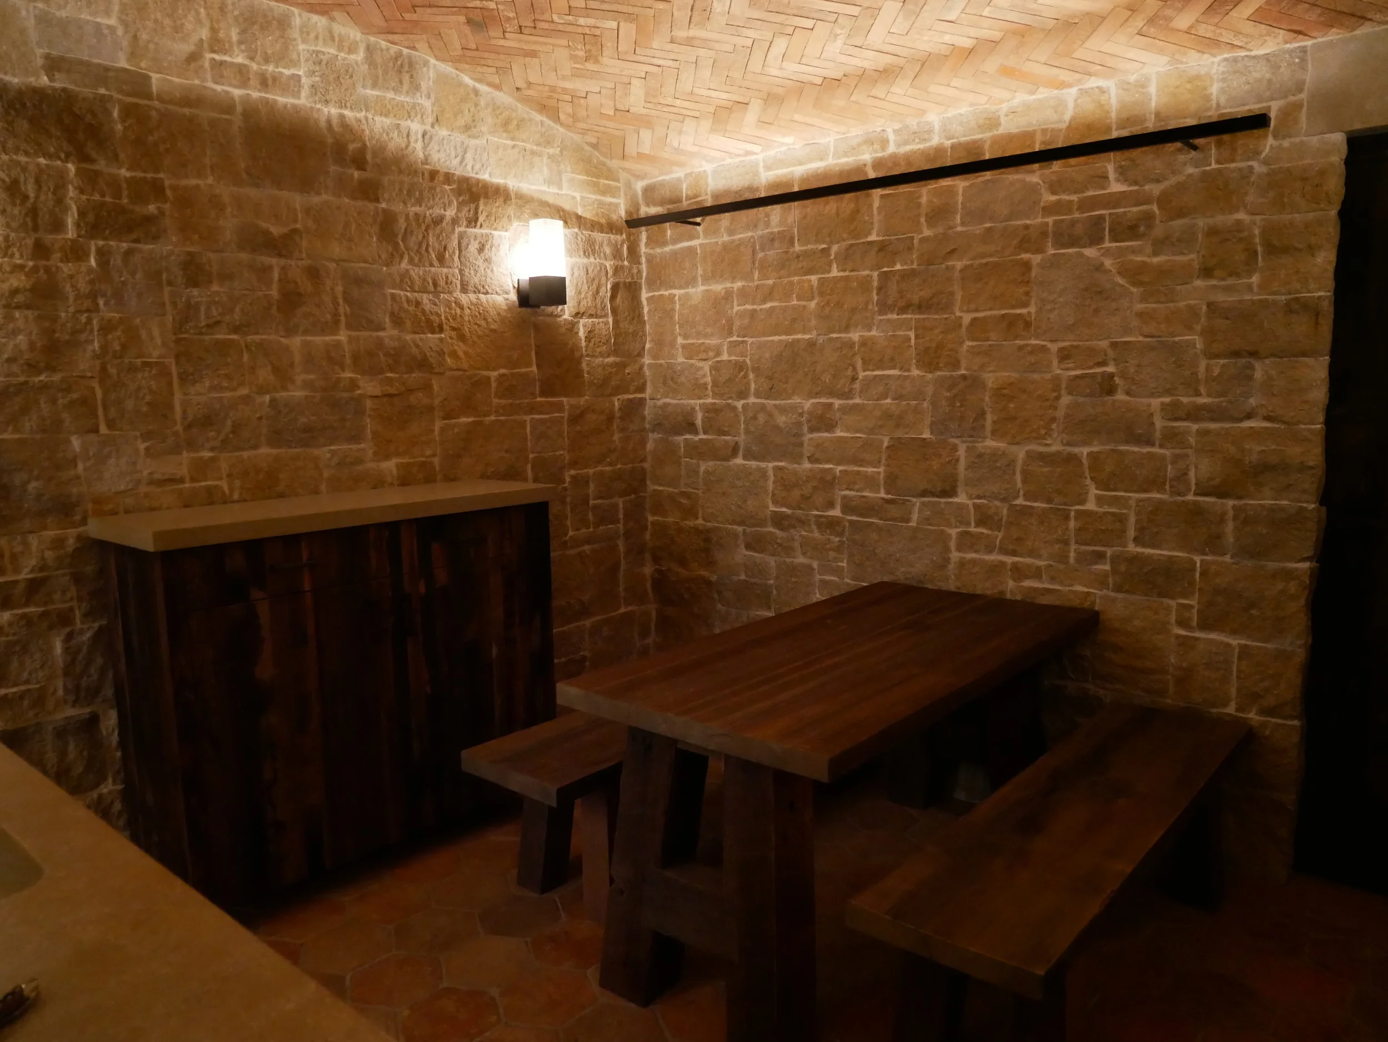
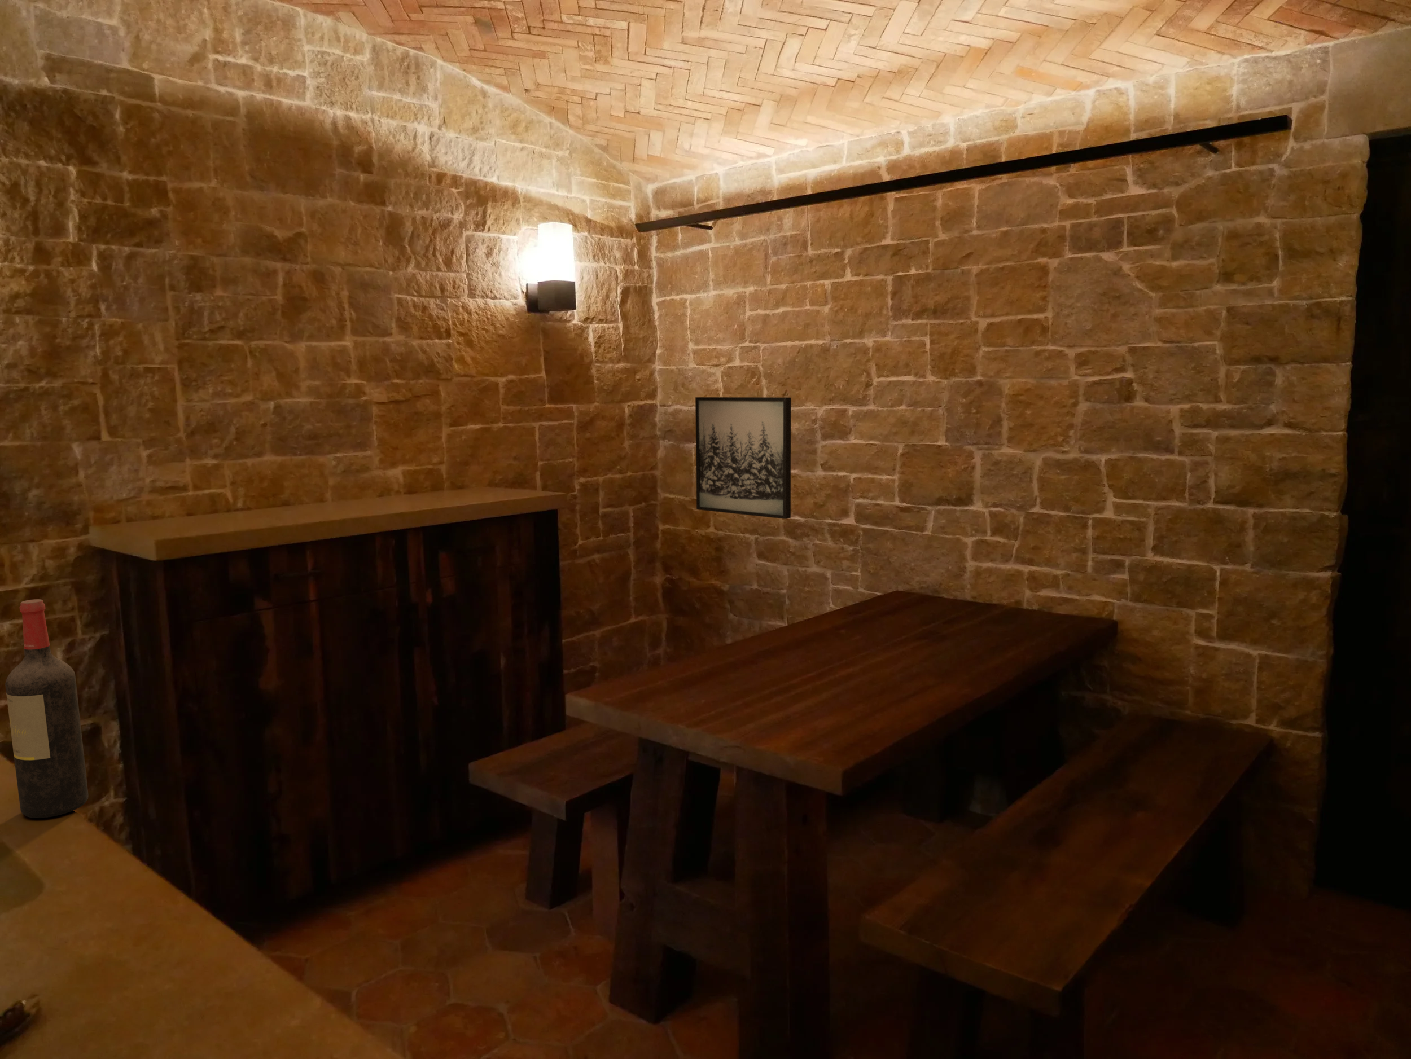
+ wine bottle [4,598,89,819]
+ wall art [694,397,792,519]
